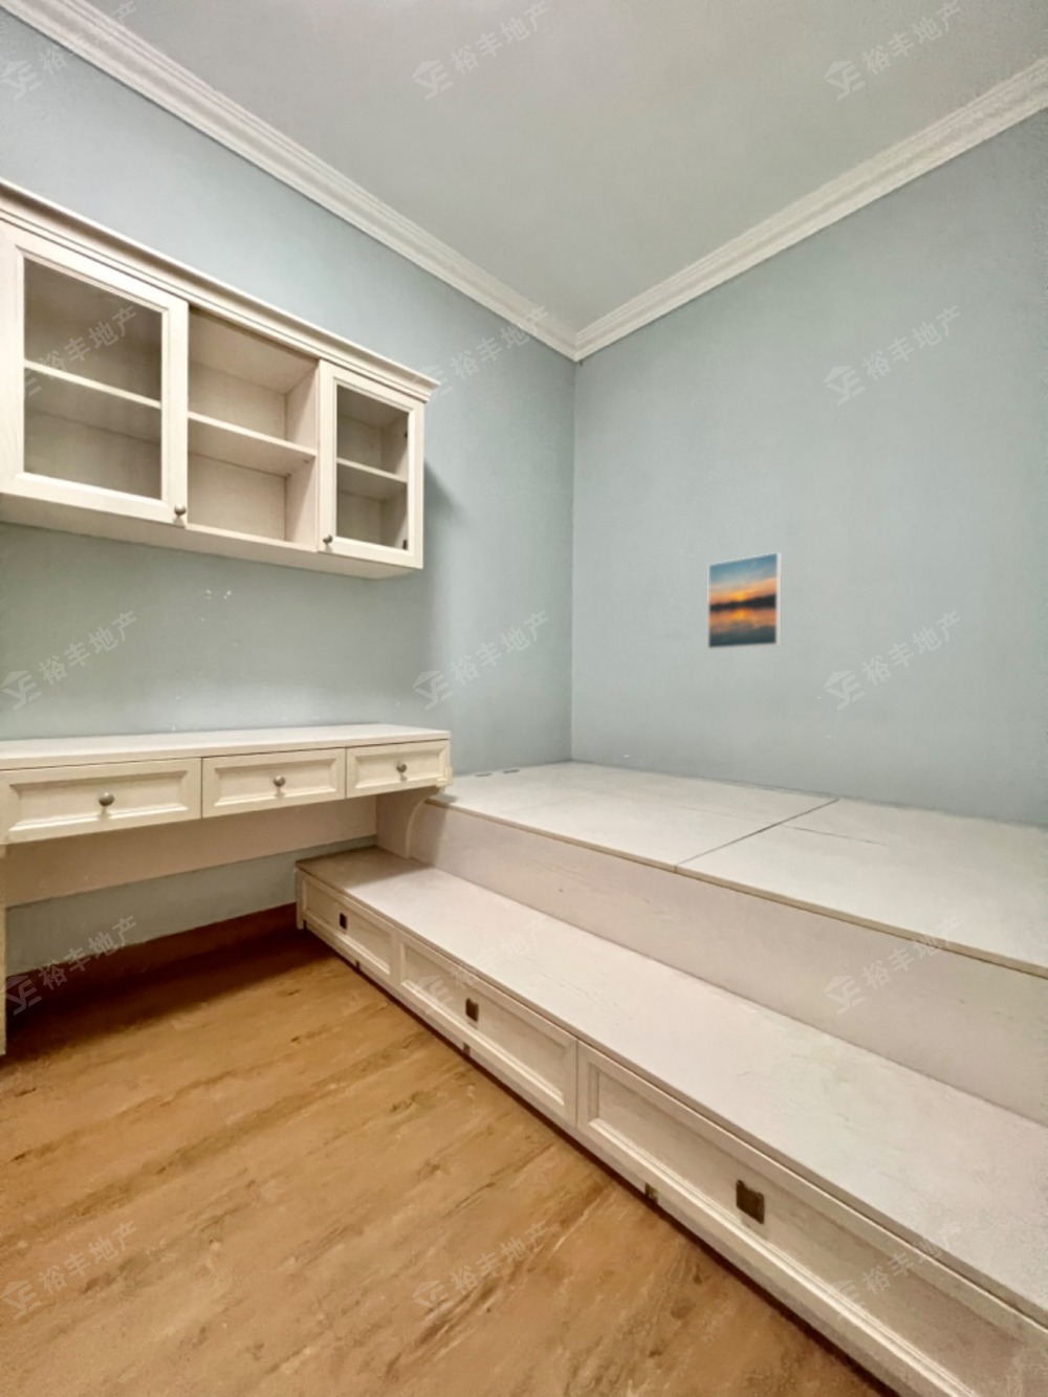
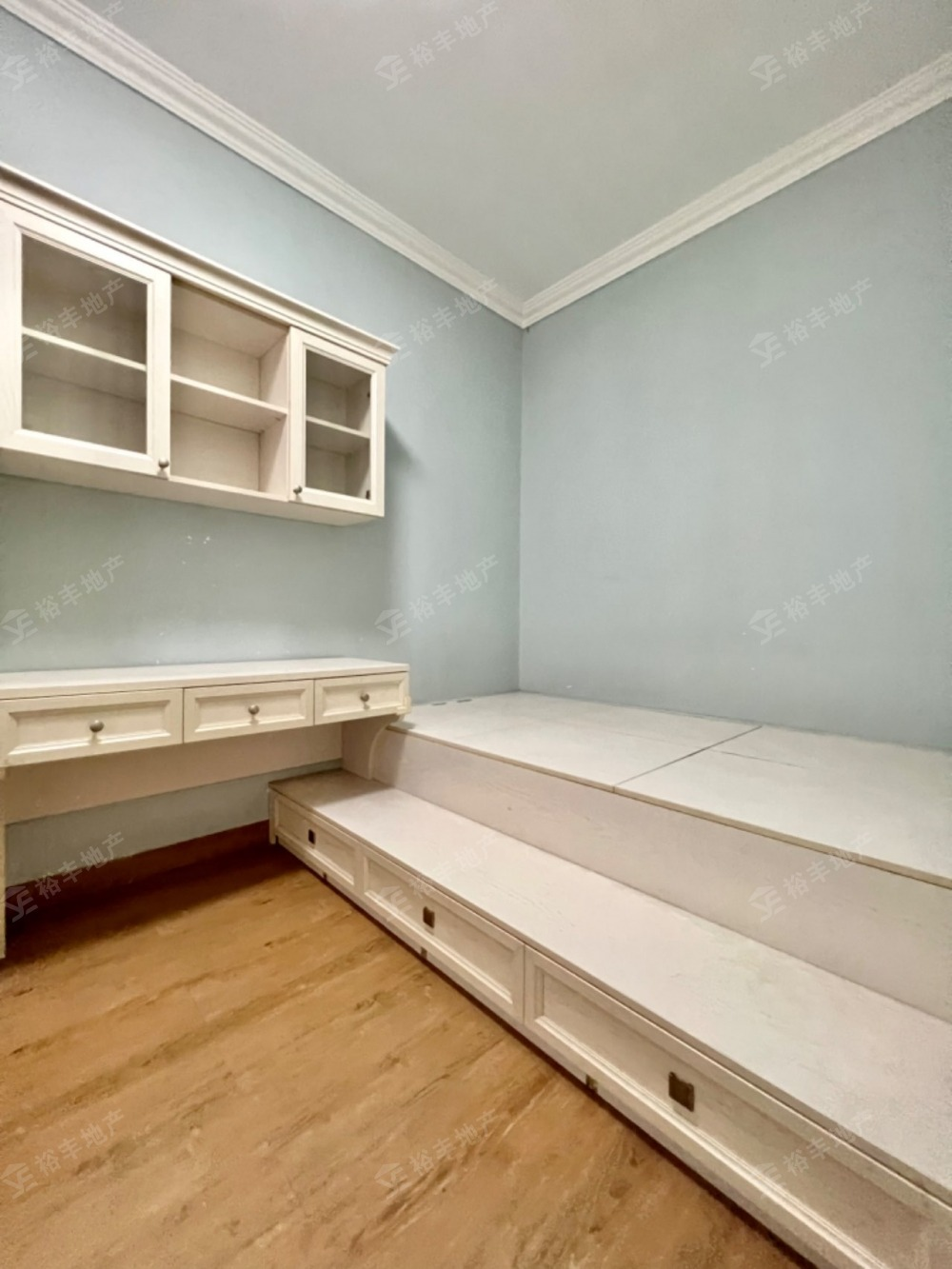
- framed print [707,552,783,651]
